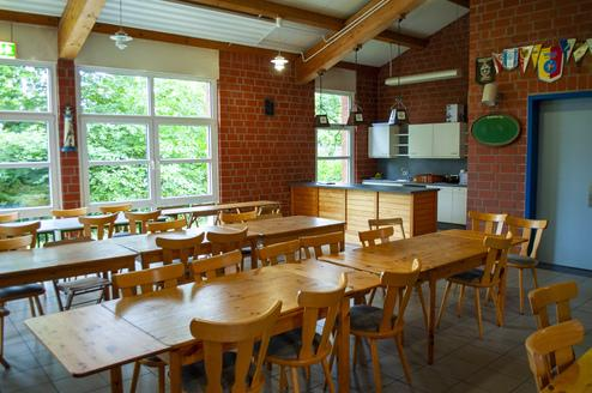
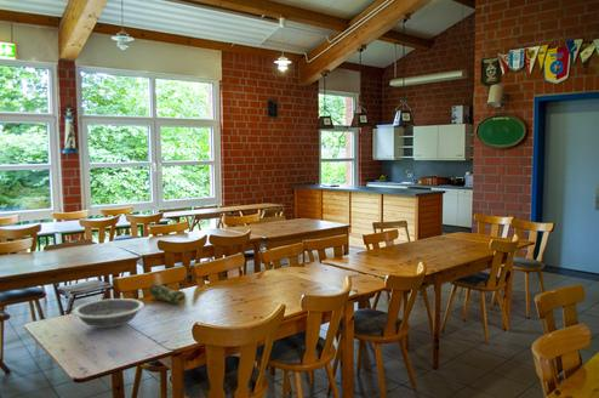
+ bowl [72,297,146,329]
+ pencil case [149,282,186,306]
